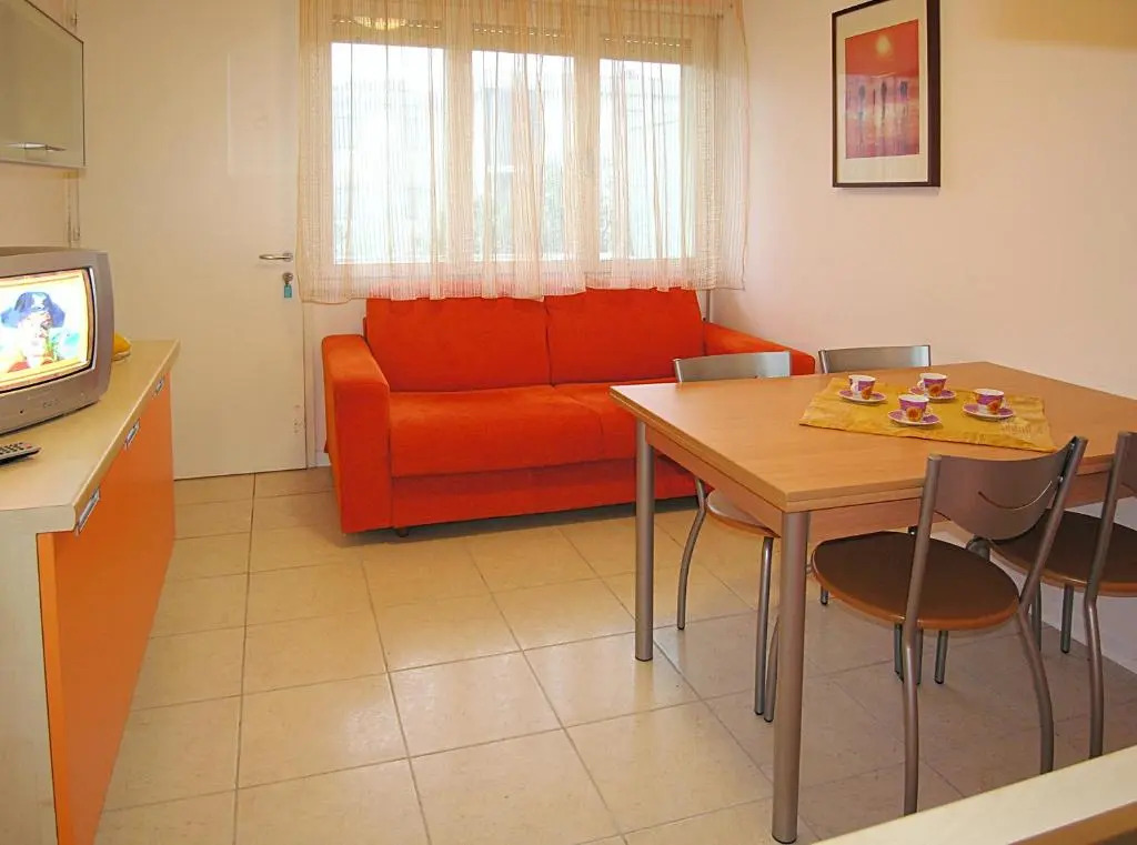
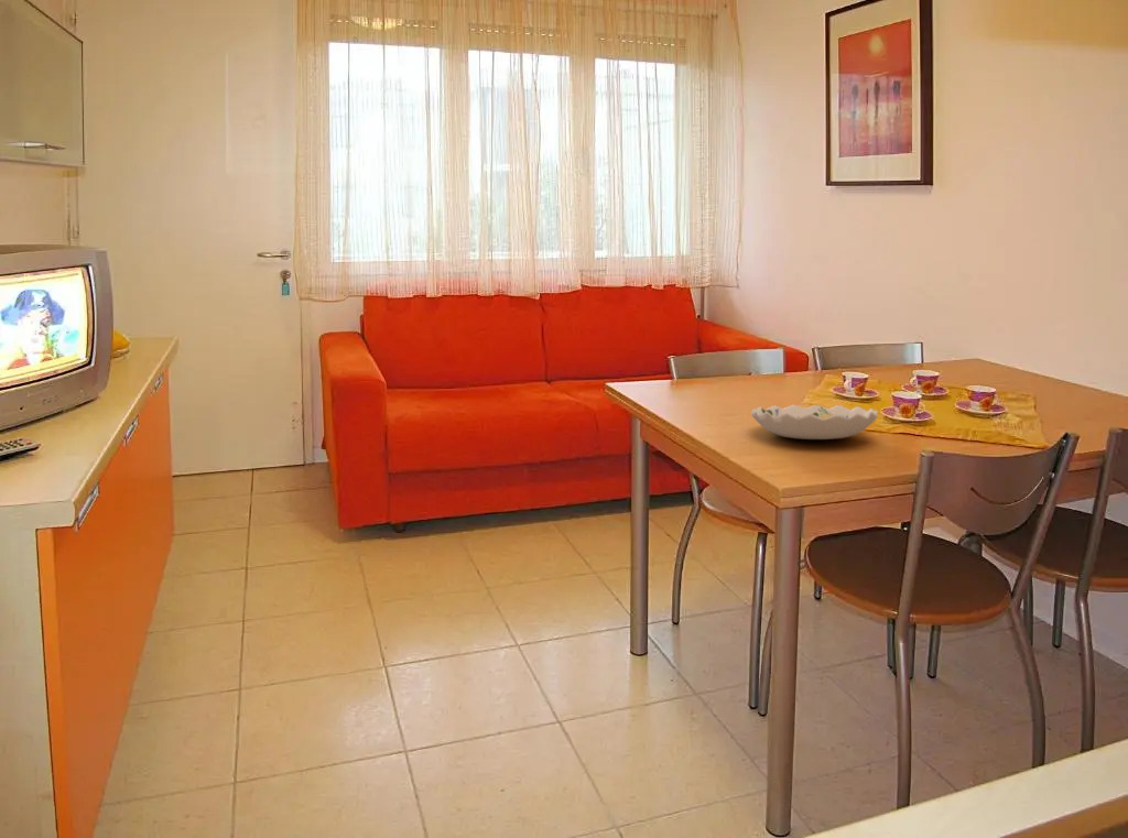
+ decorative bowl [750,403,879,440]
